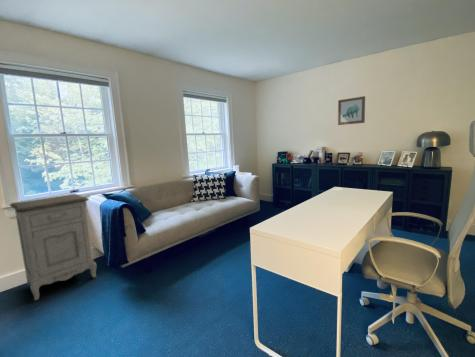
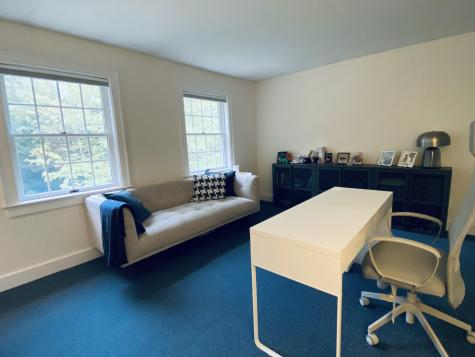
- nightstand [9,193,97,301]
- wall art [337,95,366,126]
